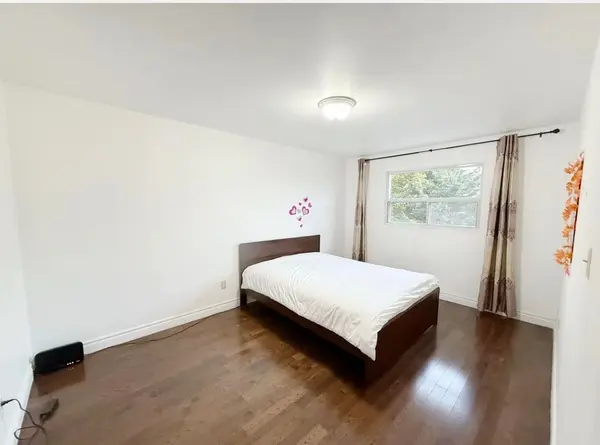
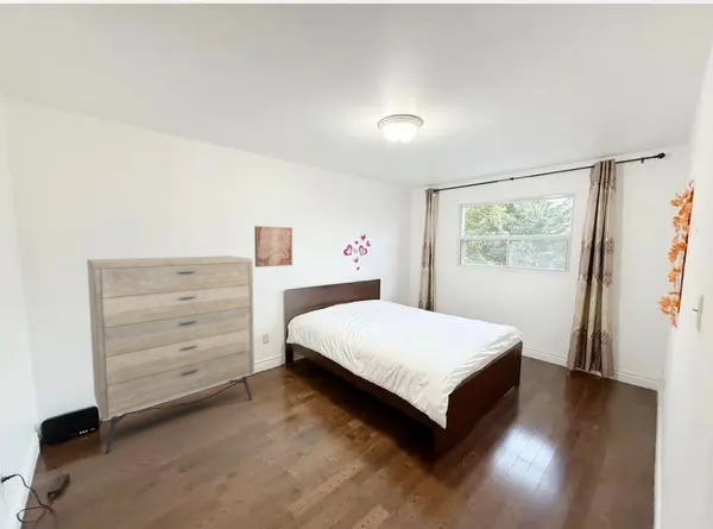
+ dresser [86,254,255,454]
+ wall art [253,225,294,269]
